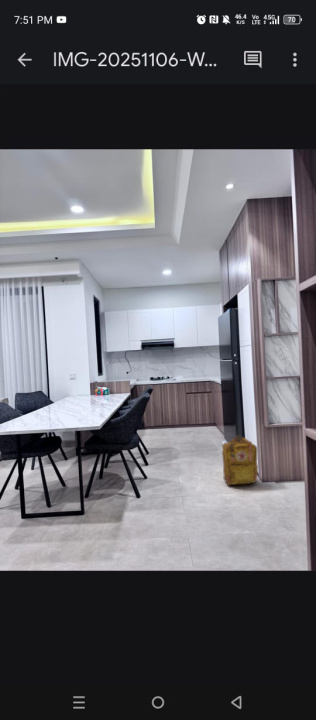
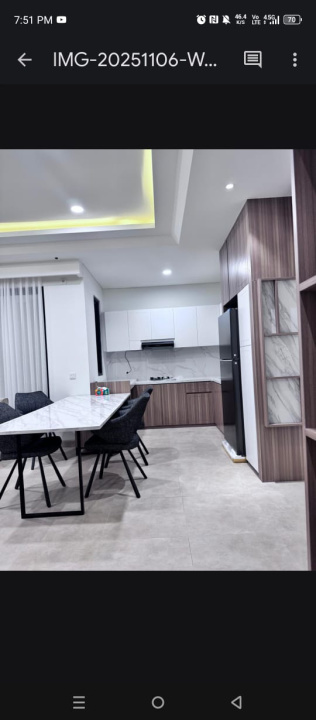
- backpack [221,434,259,486]
